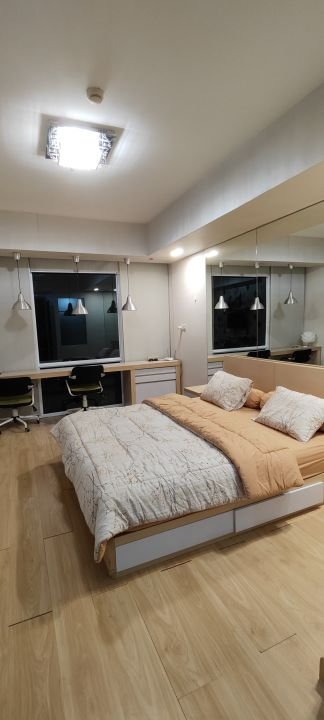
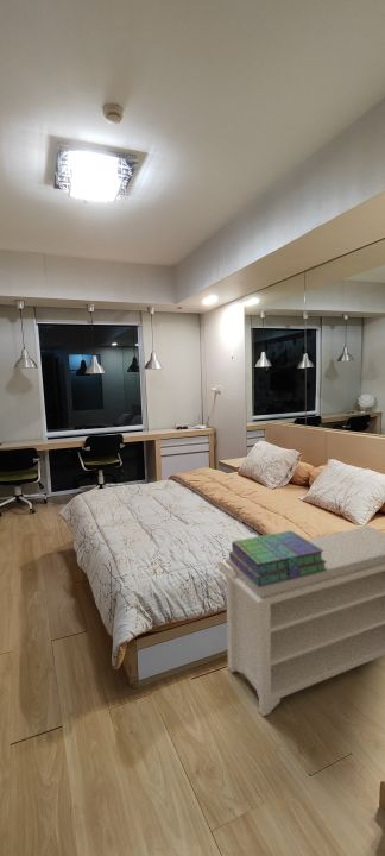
+ stack of books [228,529,327,586]
+ bench [219,525,385,717]
